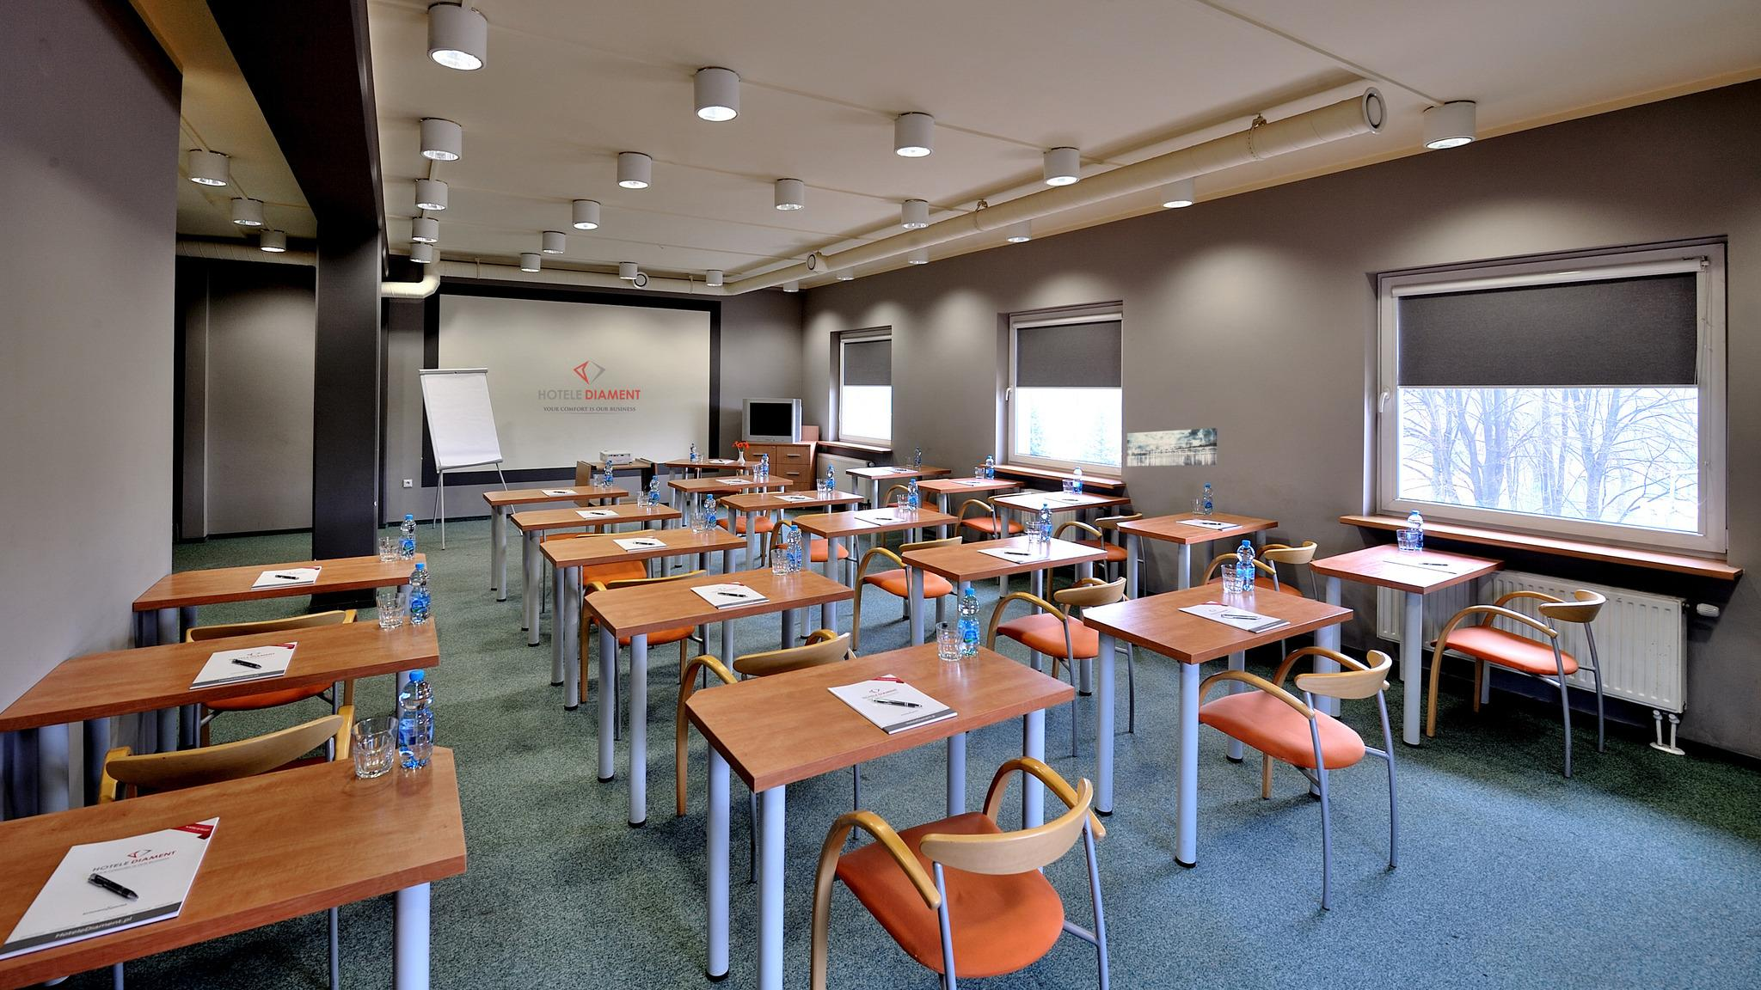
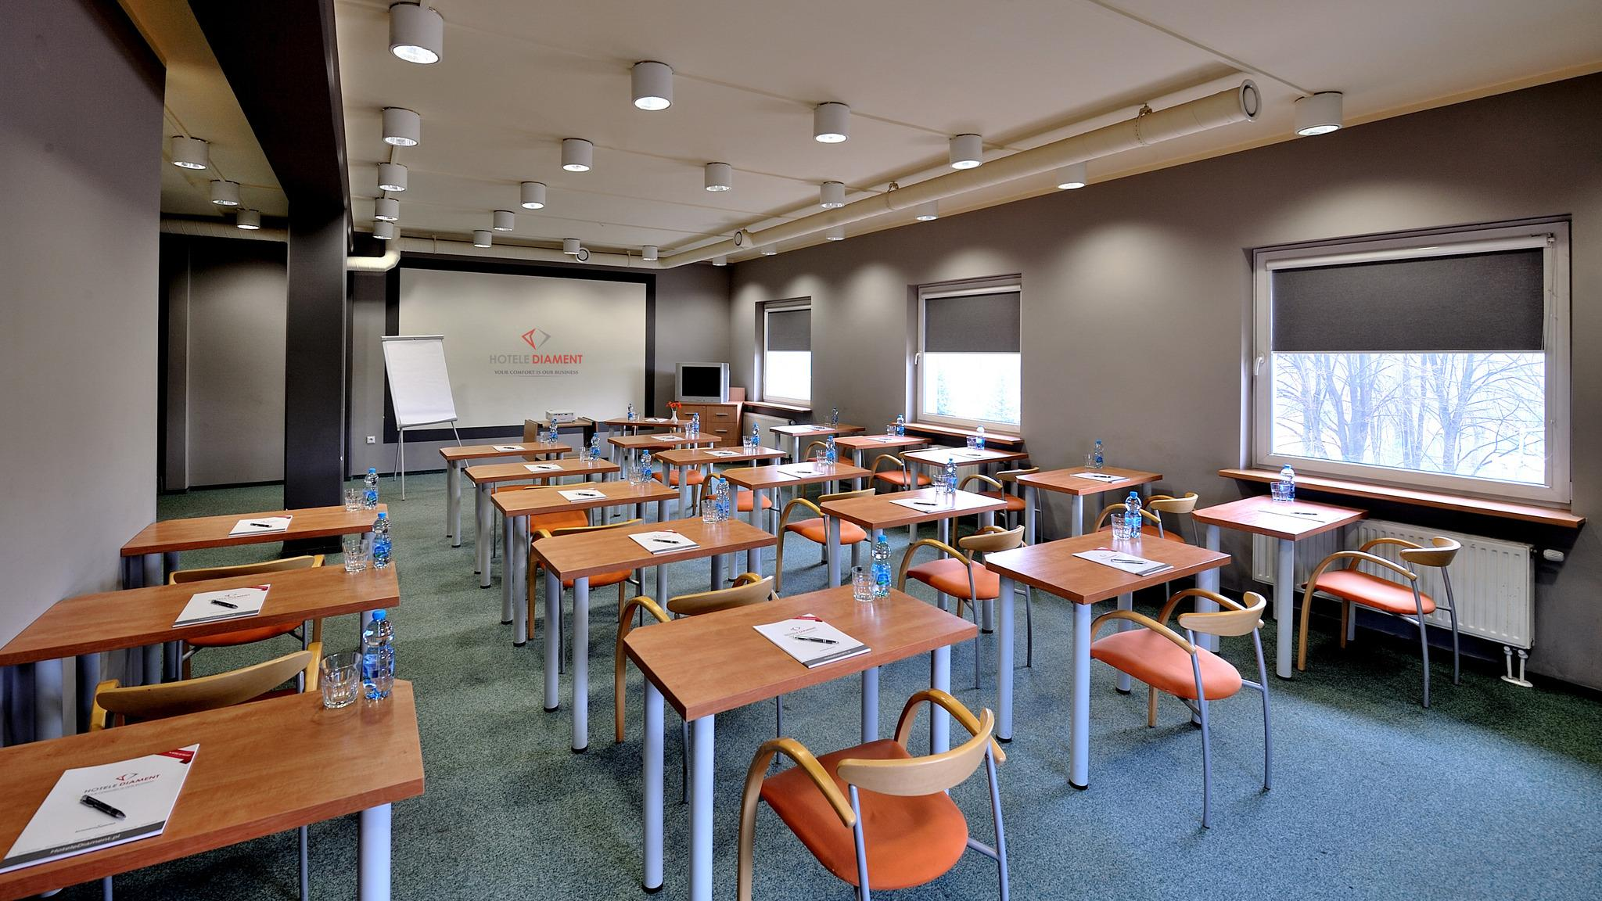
- wall art [1126,427,1218,467]
